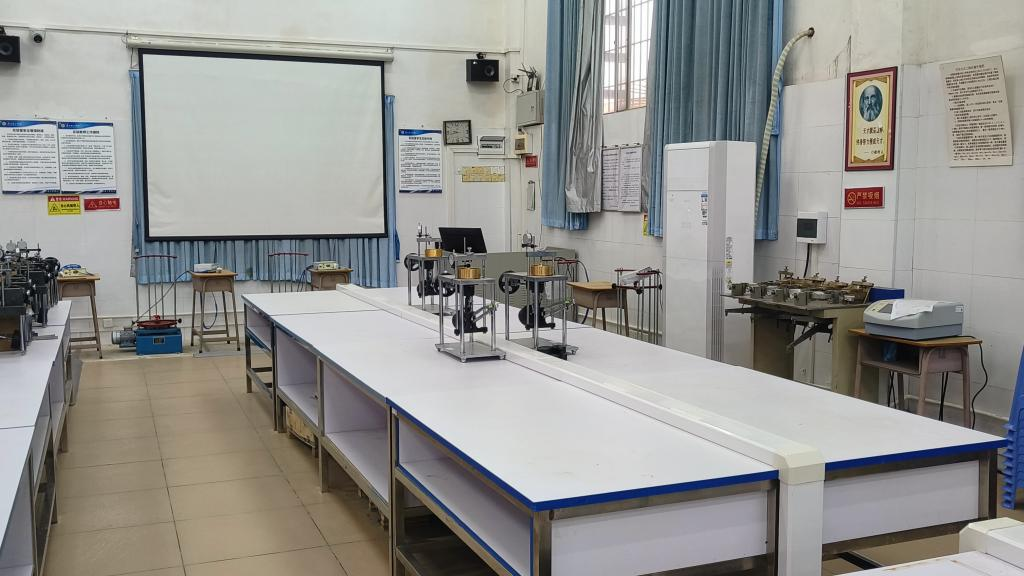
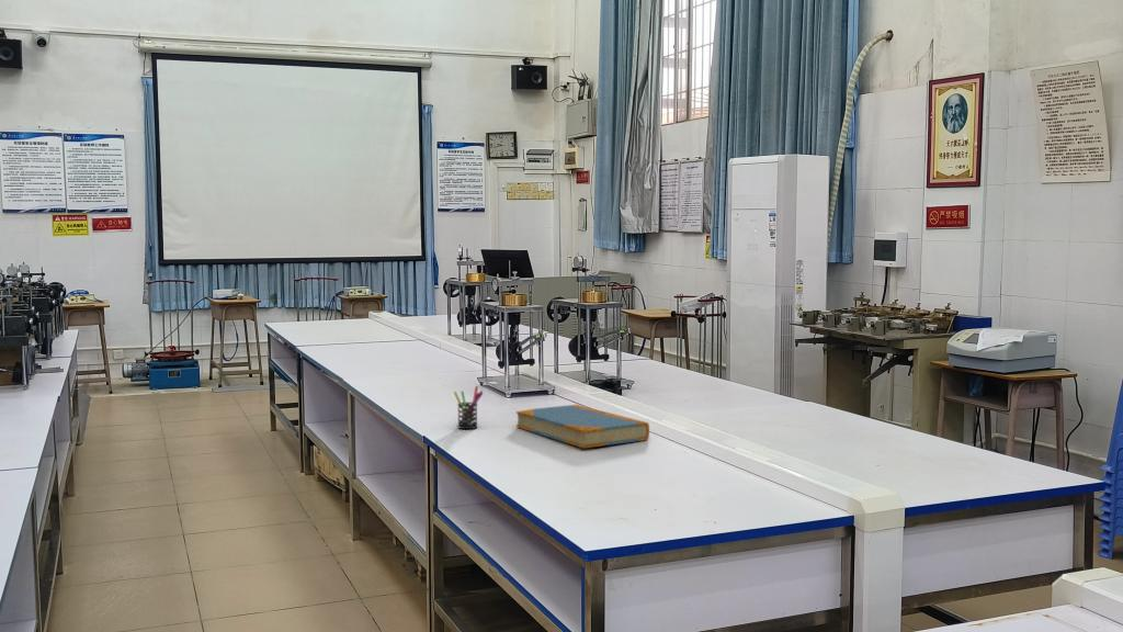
+ pen holder [453,385,484,430]
+ book [515,404,650,449]
